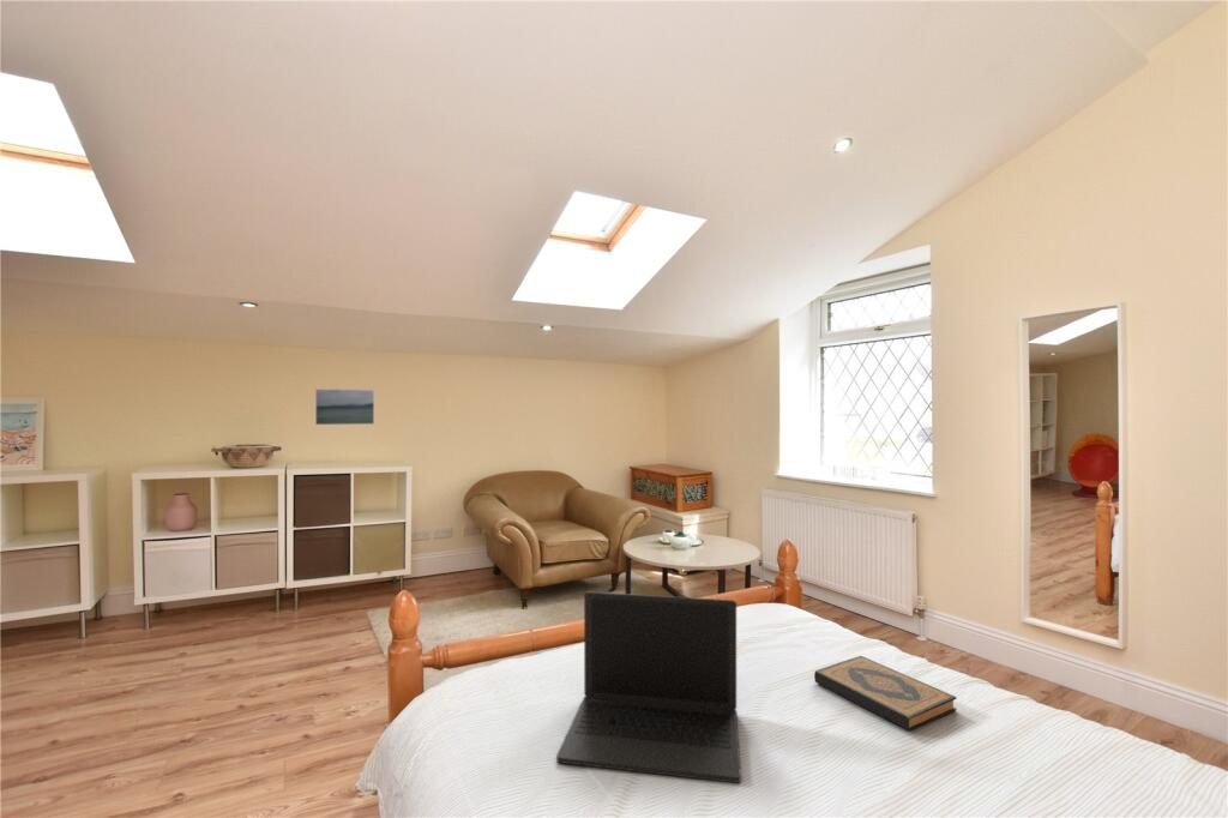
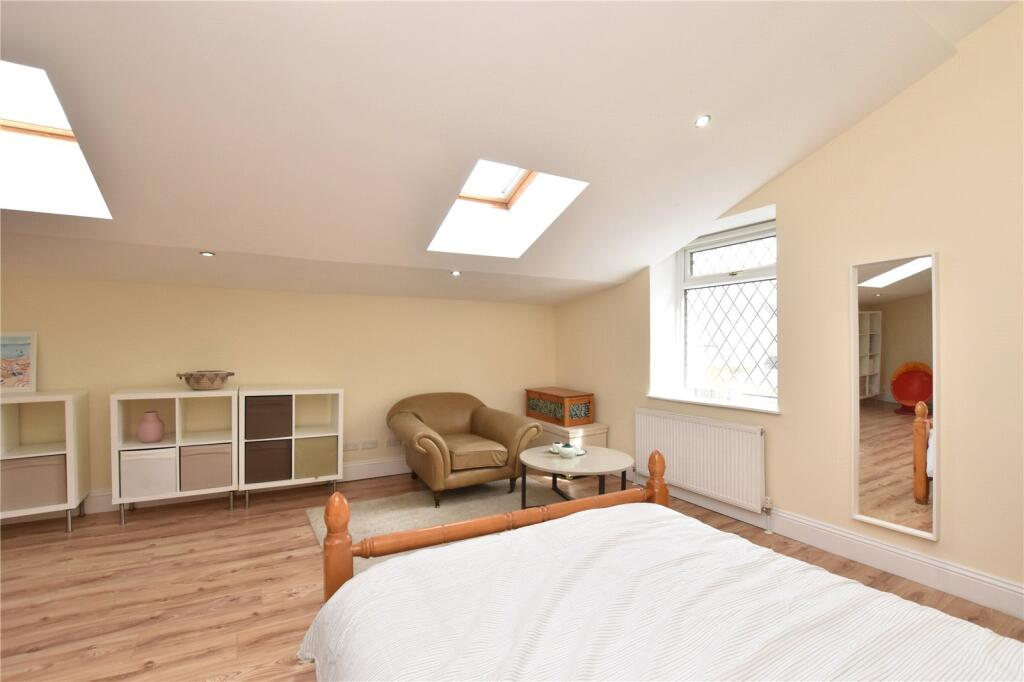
- hardback book [813,655,958,732]
- laptop [555,591,742,784]
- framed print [314,387,375,426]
